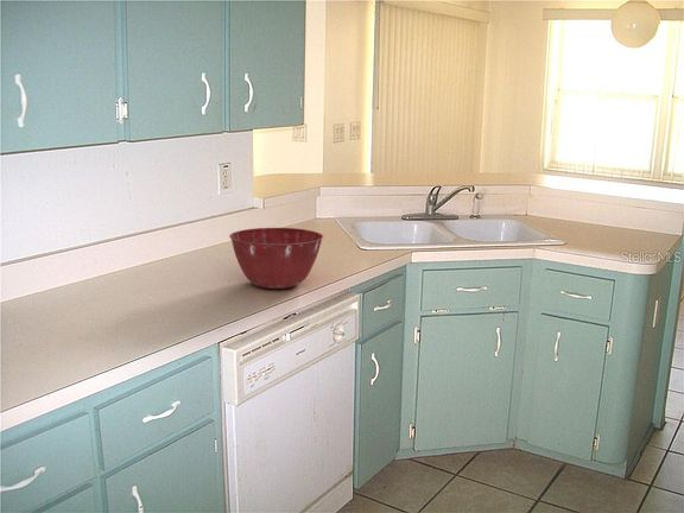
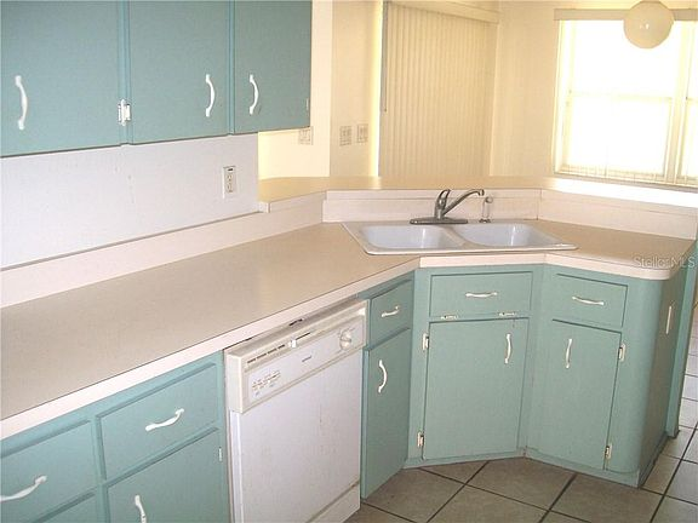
- mixing bowl [228,227,324,290]
